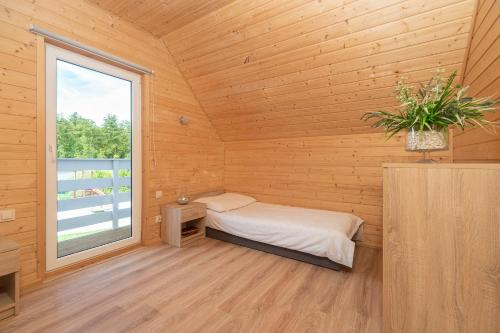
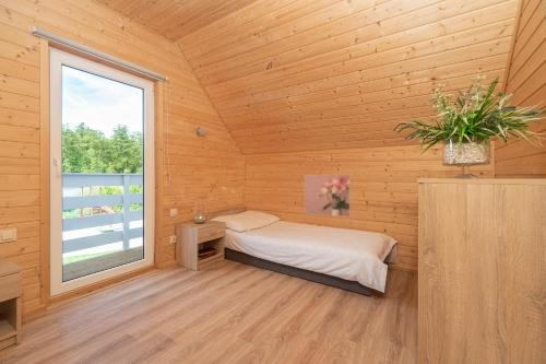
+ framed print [304,174,352,218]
